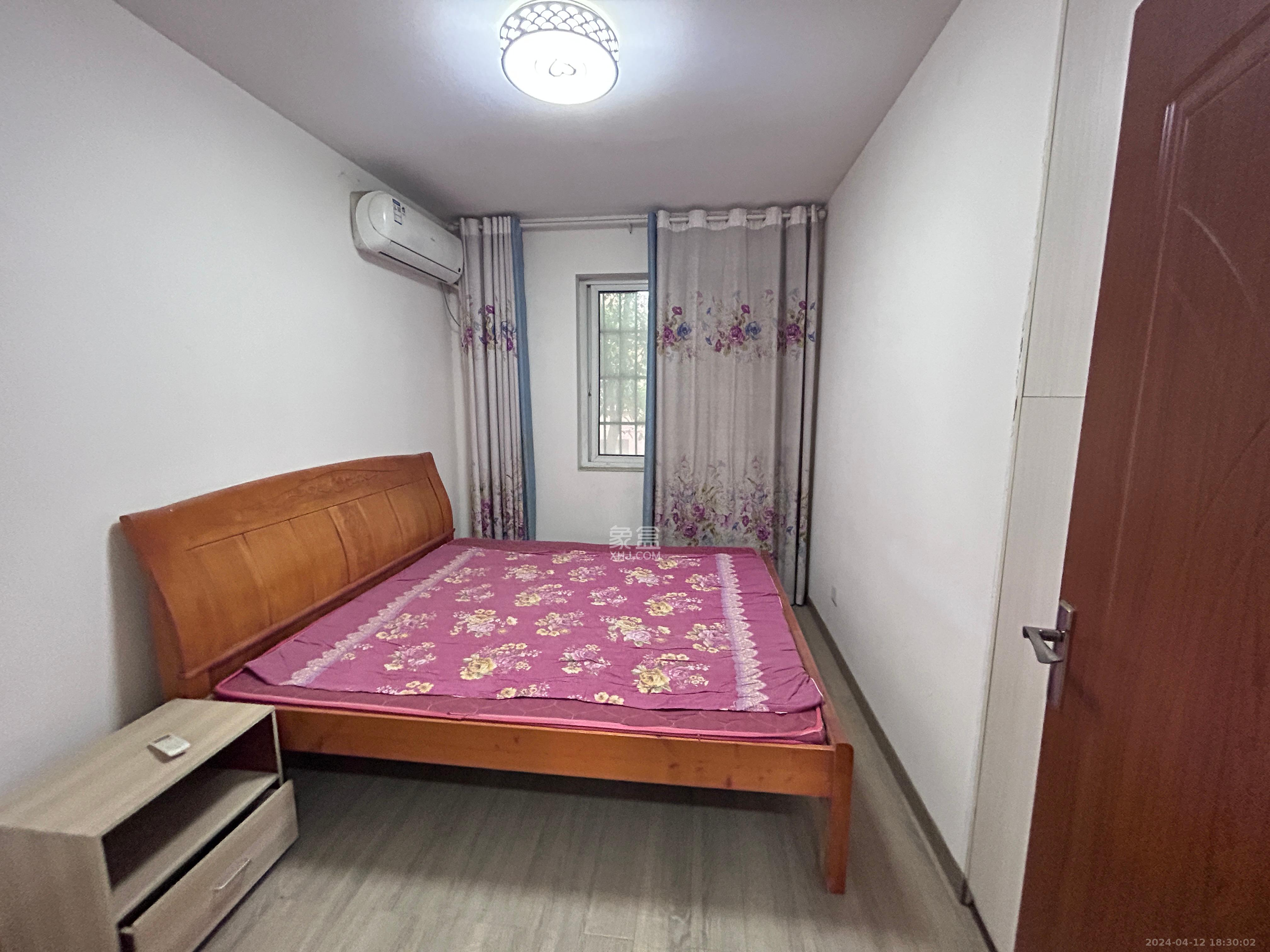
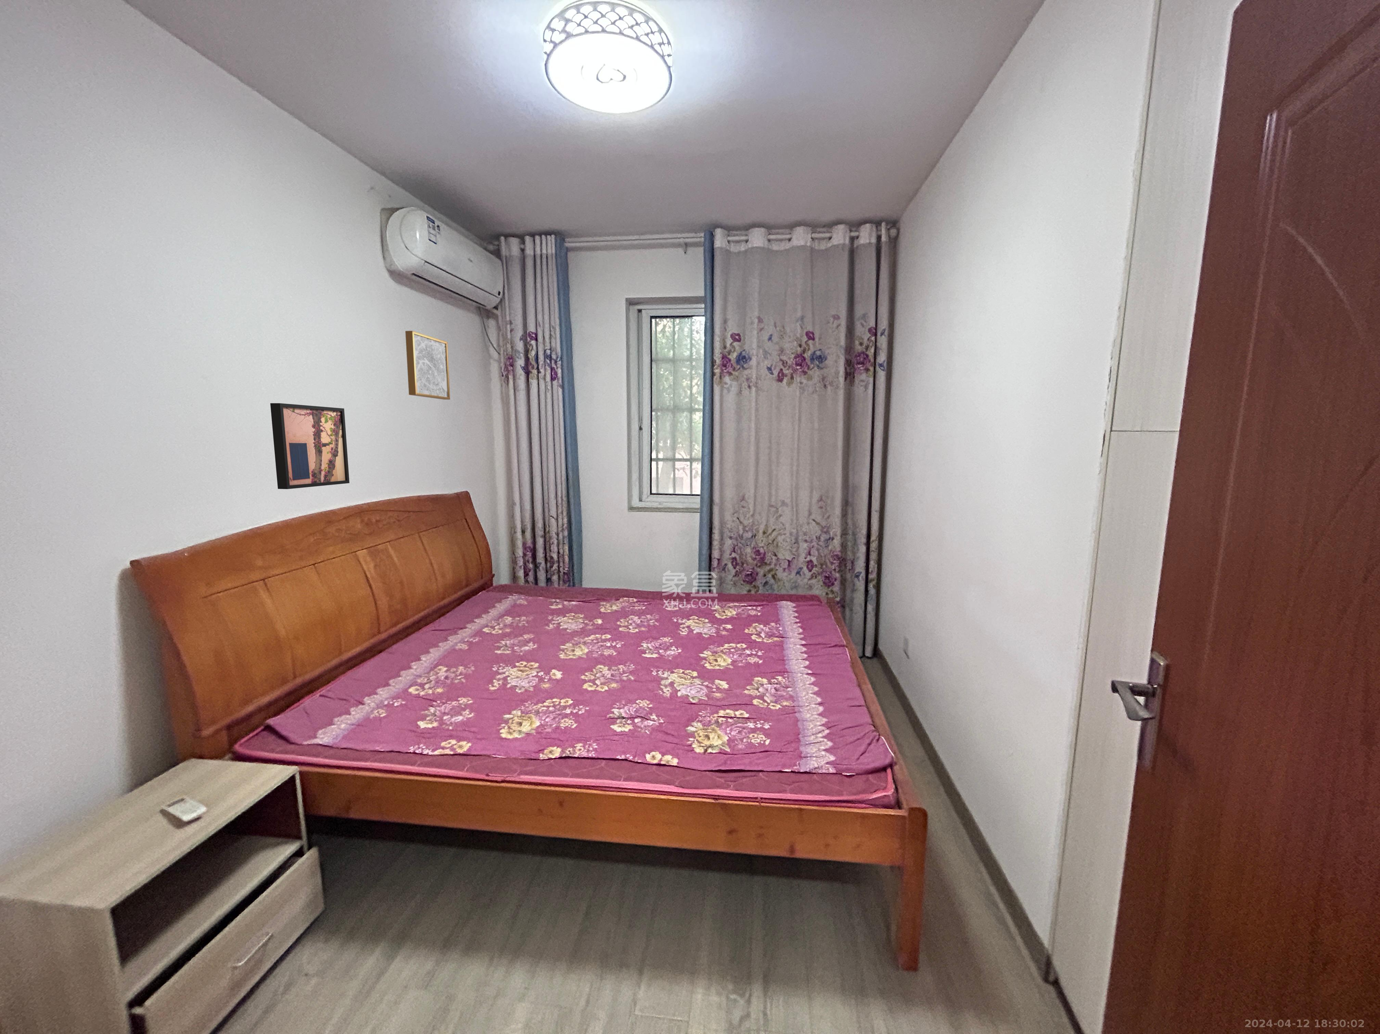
+ wall art [271,403,350,490]
+ wall art [405,330,451,400]
